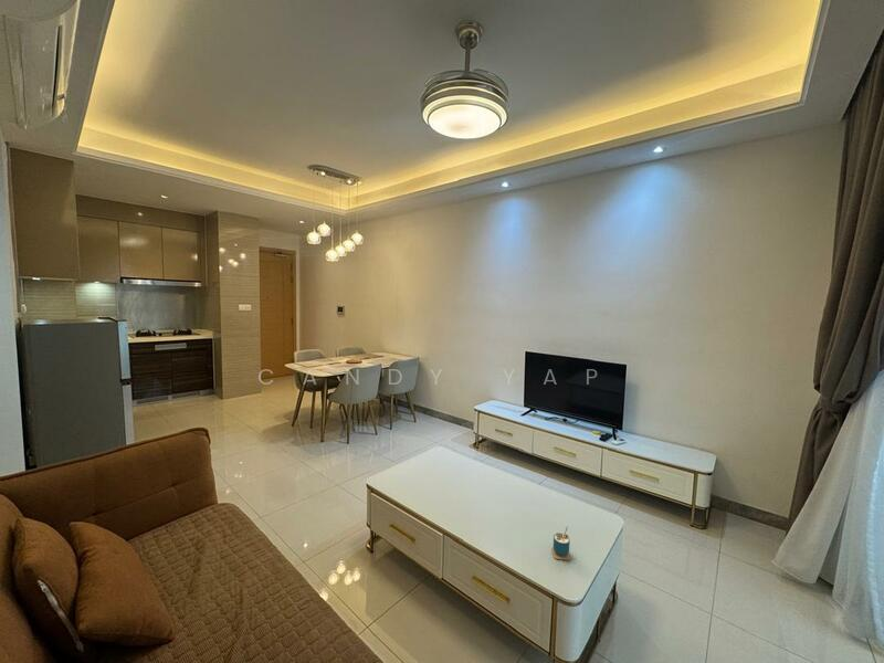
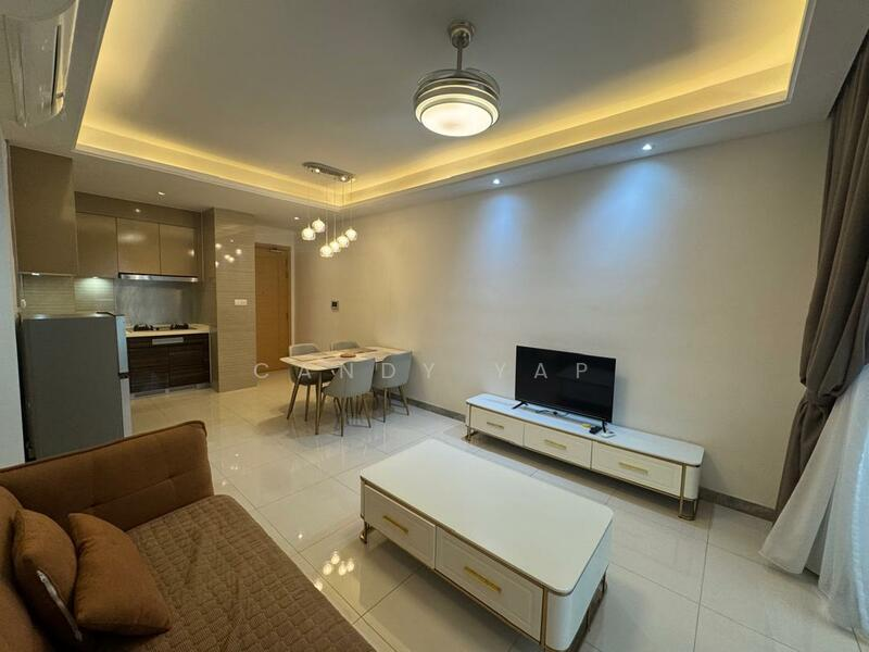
- cup [550,525,571,561]
